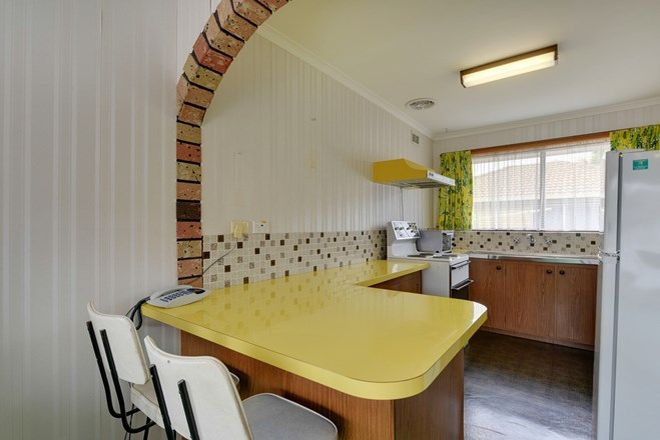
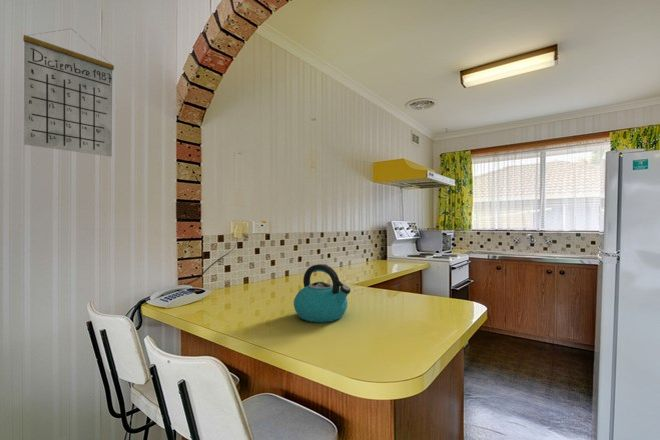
+ calendar [22,27,115,158]
+ kettle [293,263,352,323]
